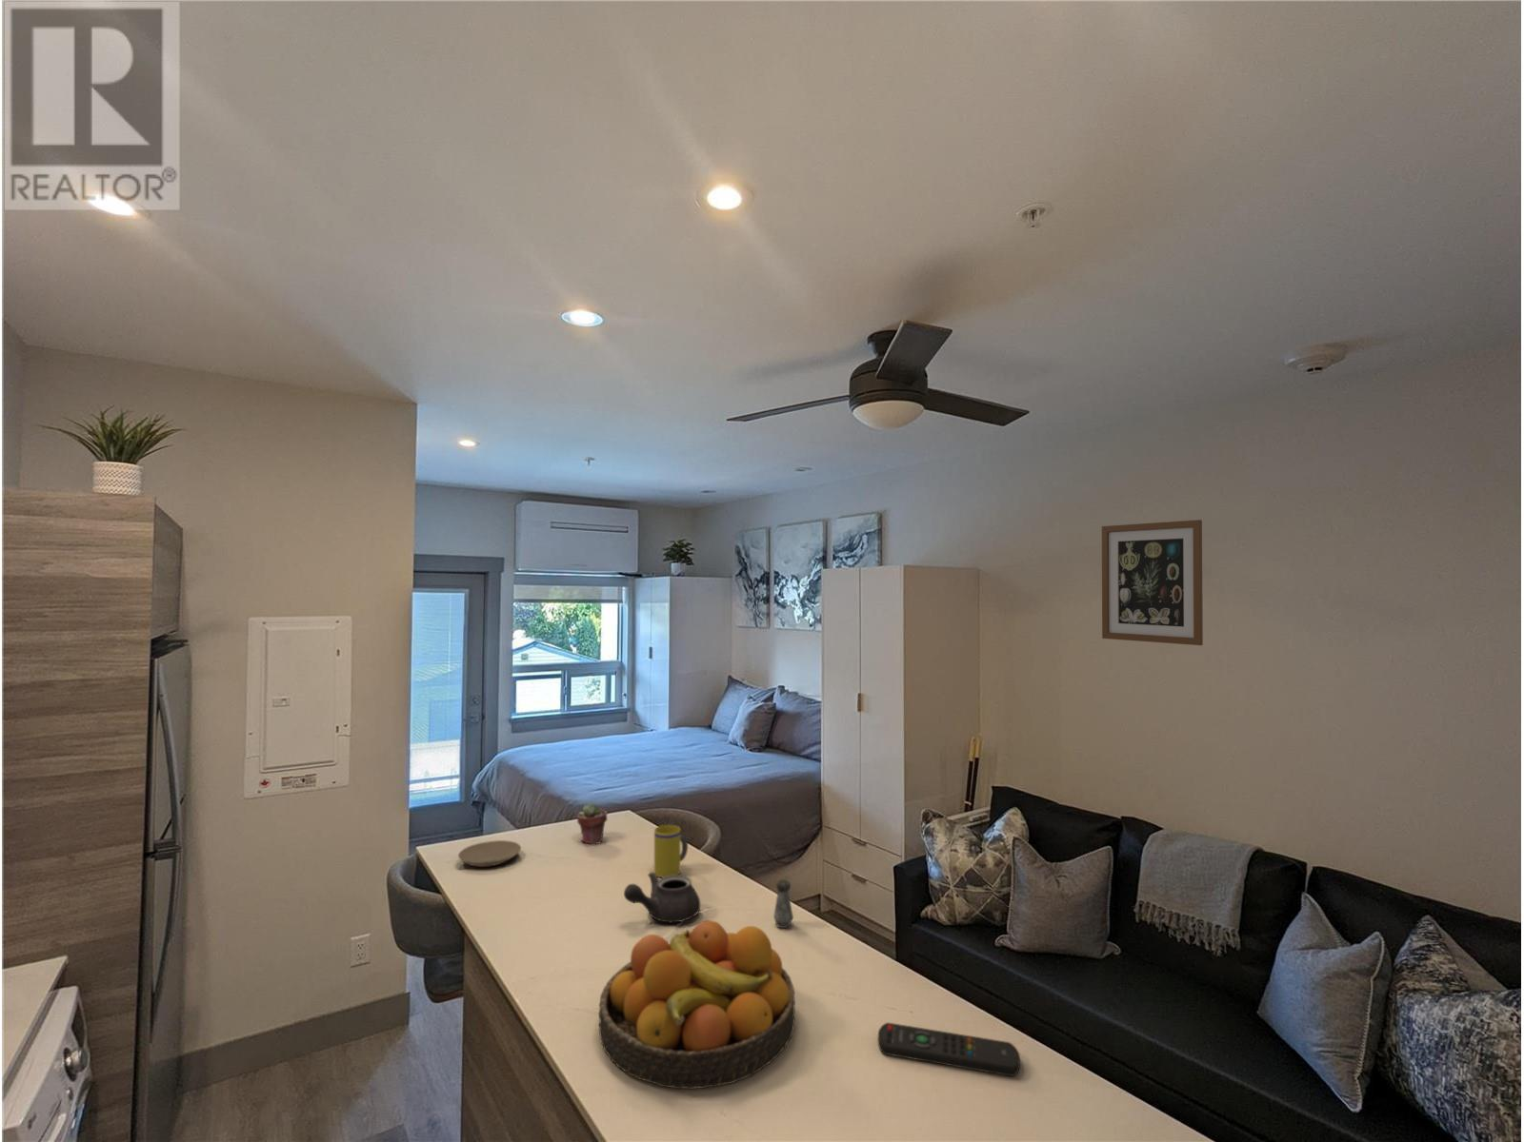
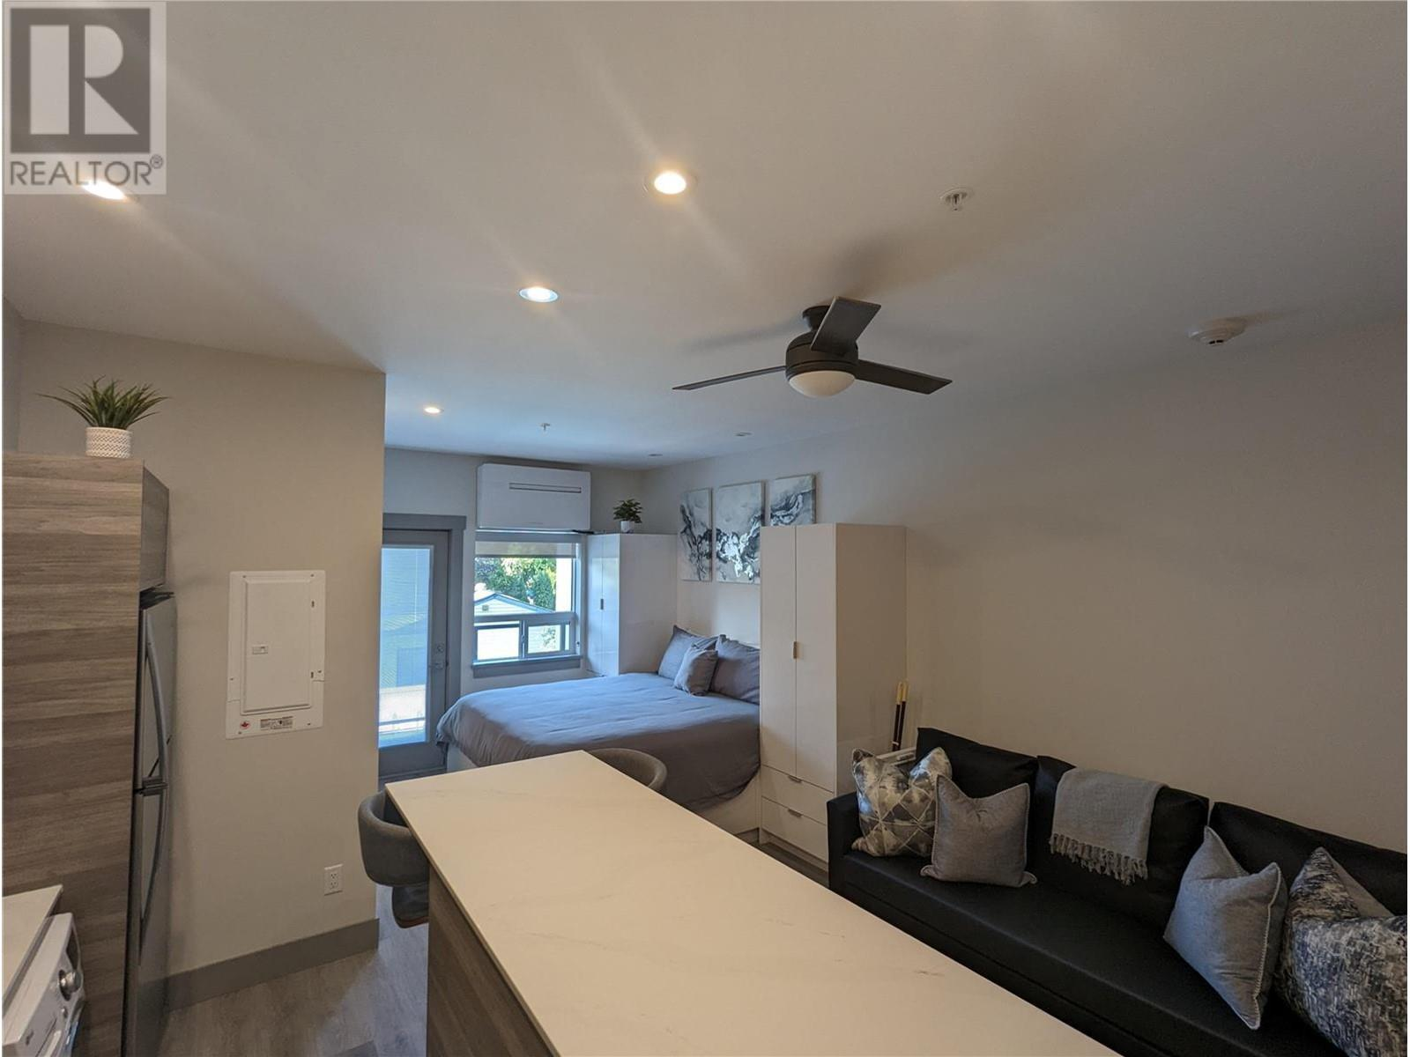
- fruit bowl [598,919,797,1090]
- potted succulent [576,801,608,845]
- teapot [623,871,701,924]
- salt shaker [773,878,794,928]
- remote control [877,1022,1021,1077]
- wall art [1102,518,1204,647]
- plate [457,840,522,868]
- mug [654,824,689,878]
